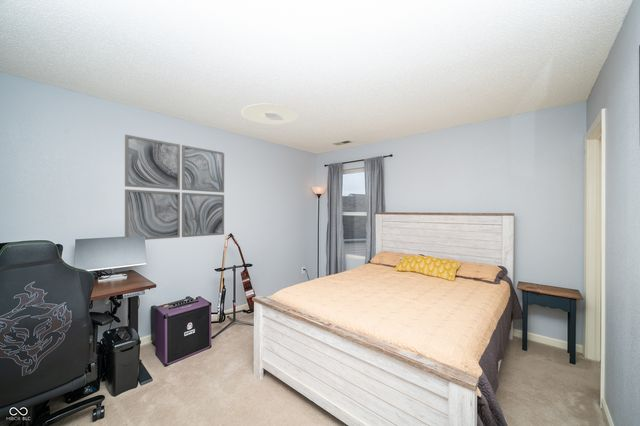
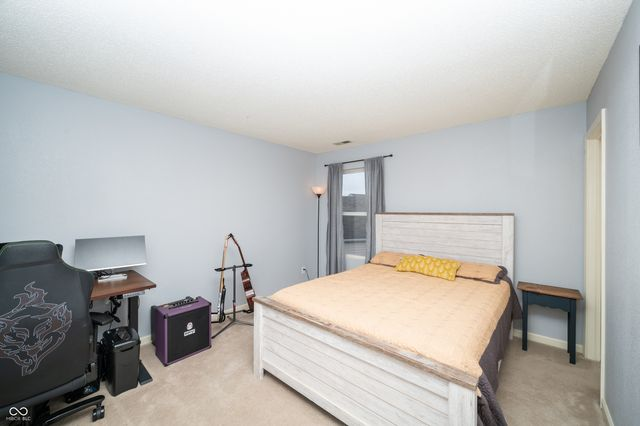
- ceiling light [241,103,299,126]
- wall art [124,134,225,241]
